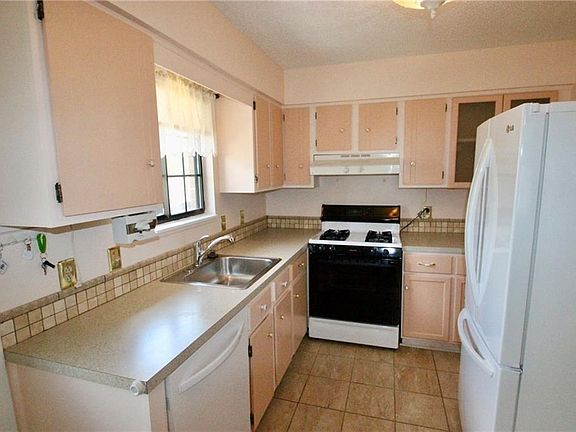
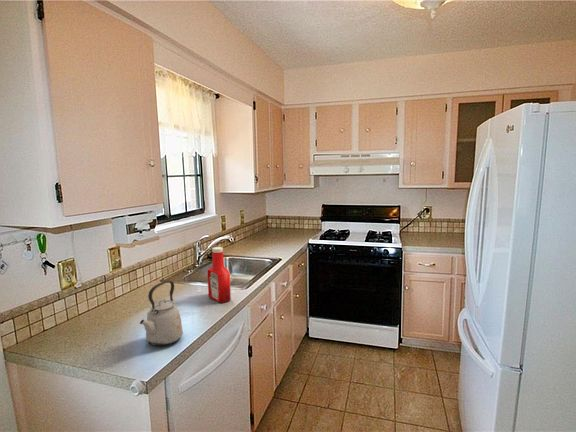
+ kettle [139,280,184,347]
+ soap bottle [206,246,232,304]
